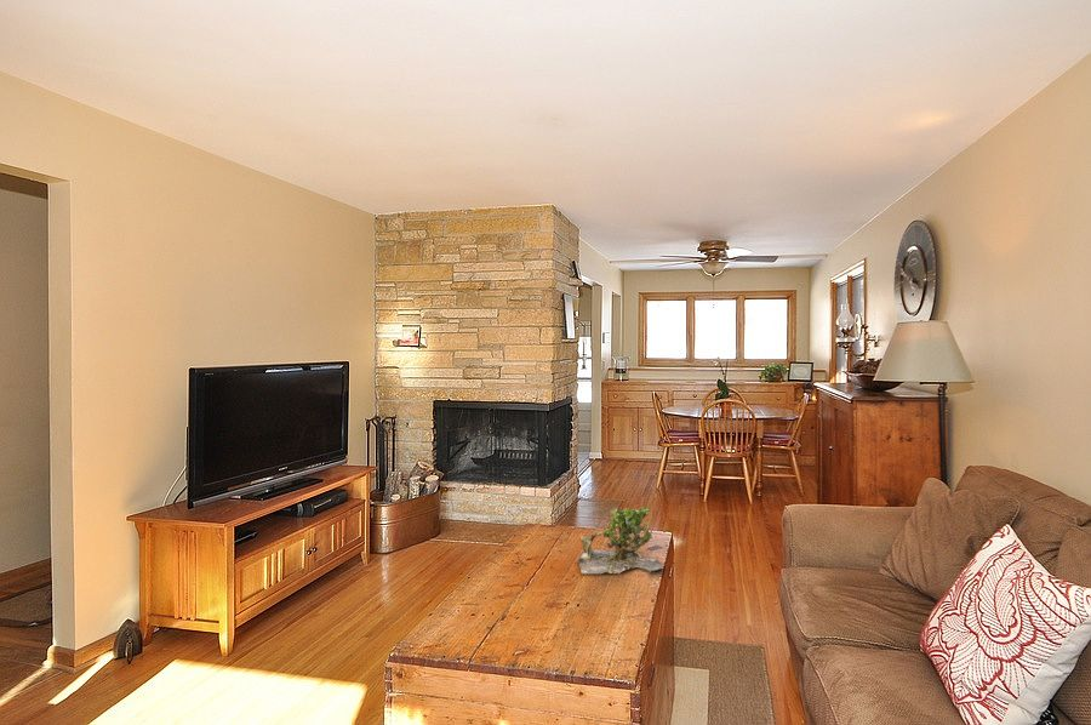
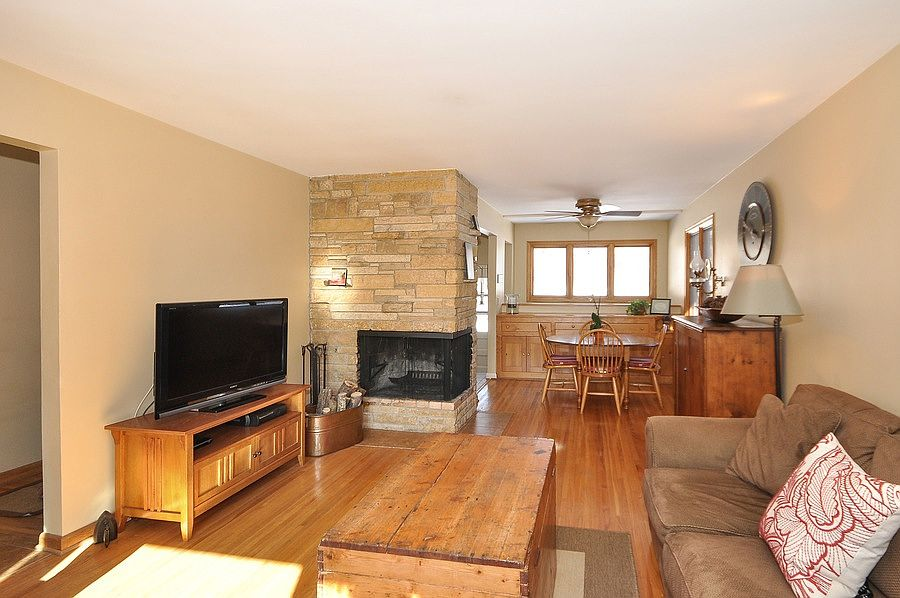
- plant [577,506,666,575]
